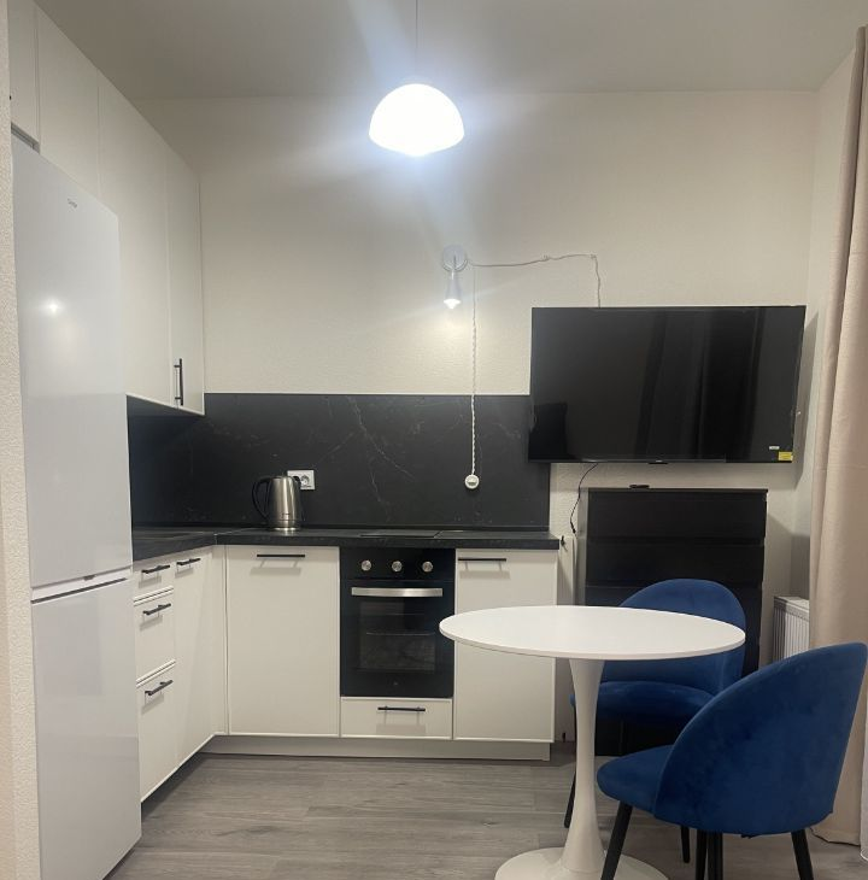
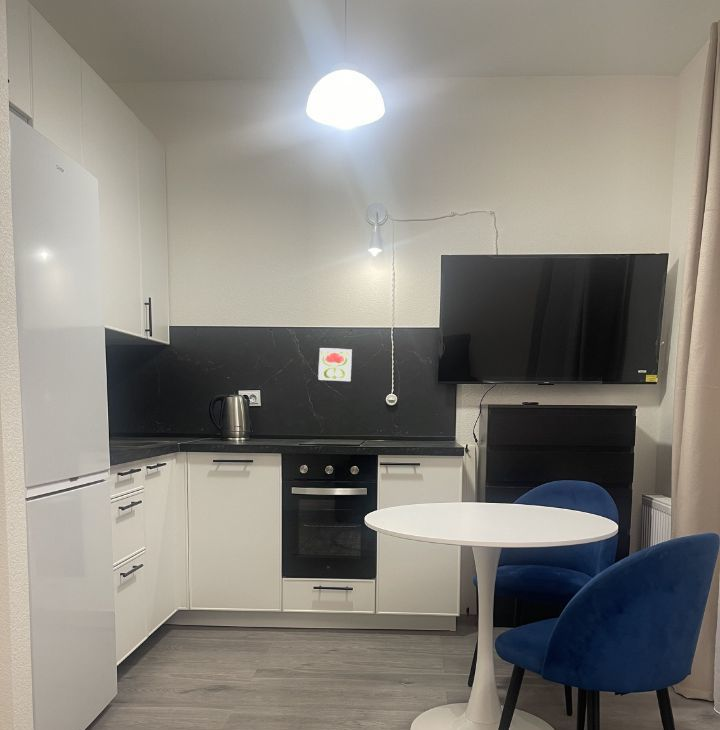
+ decorative tile [317,347,353,382]
